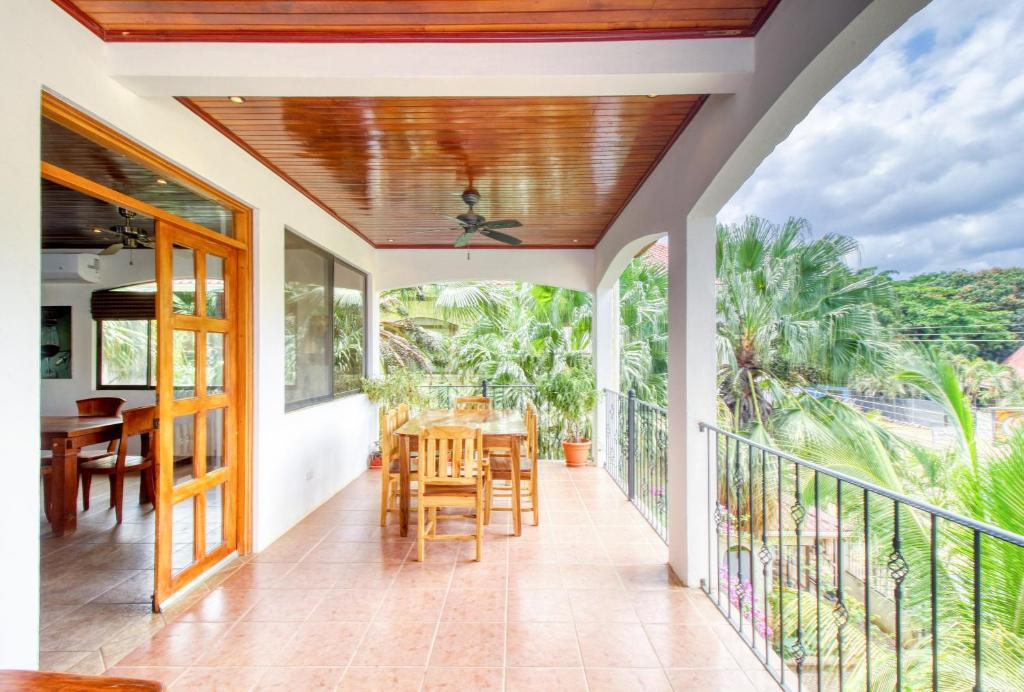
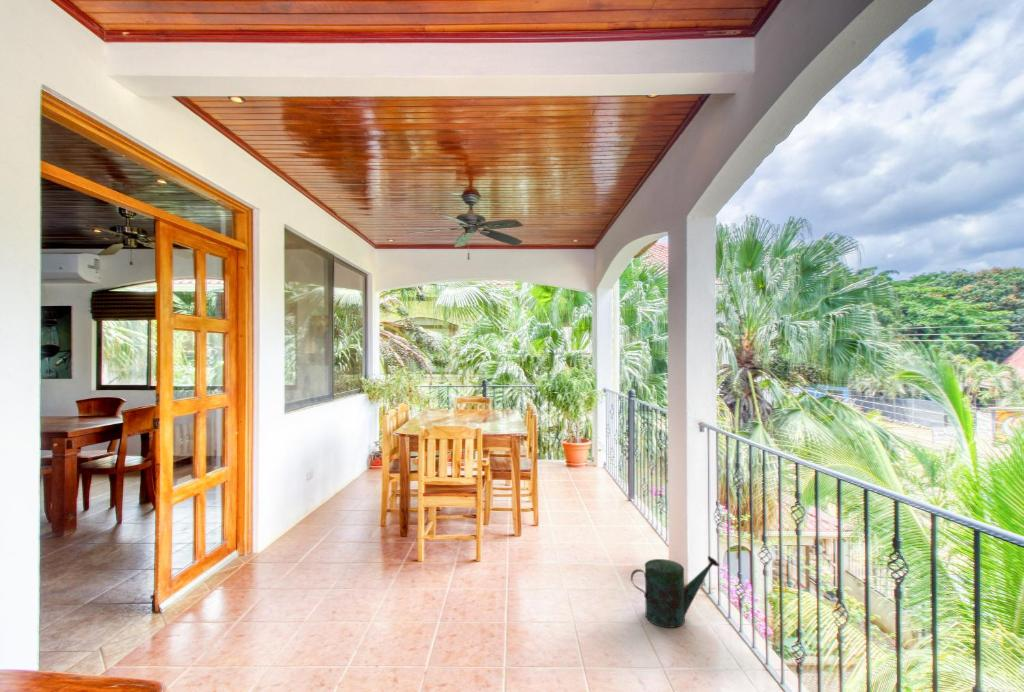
+ watering can [630,555,721,629]
